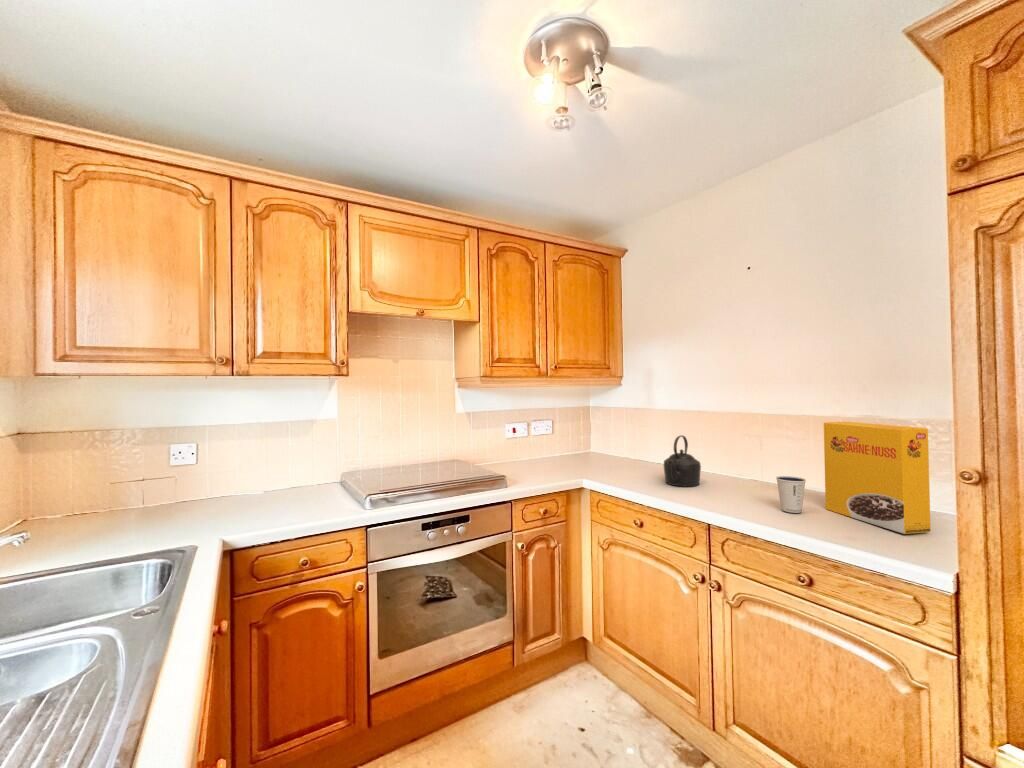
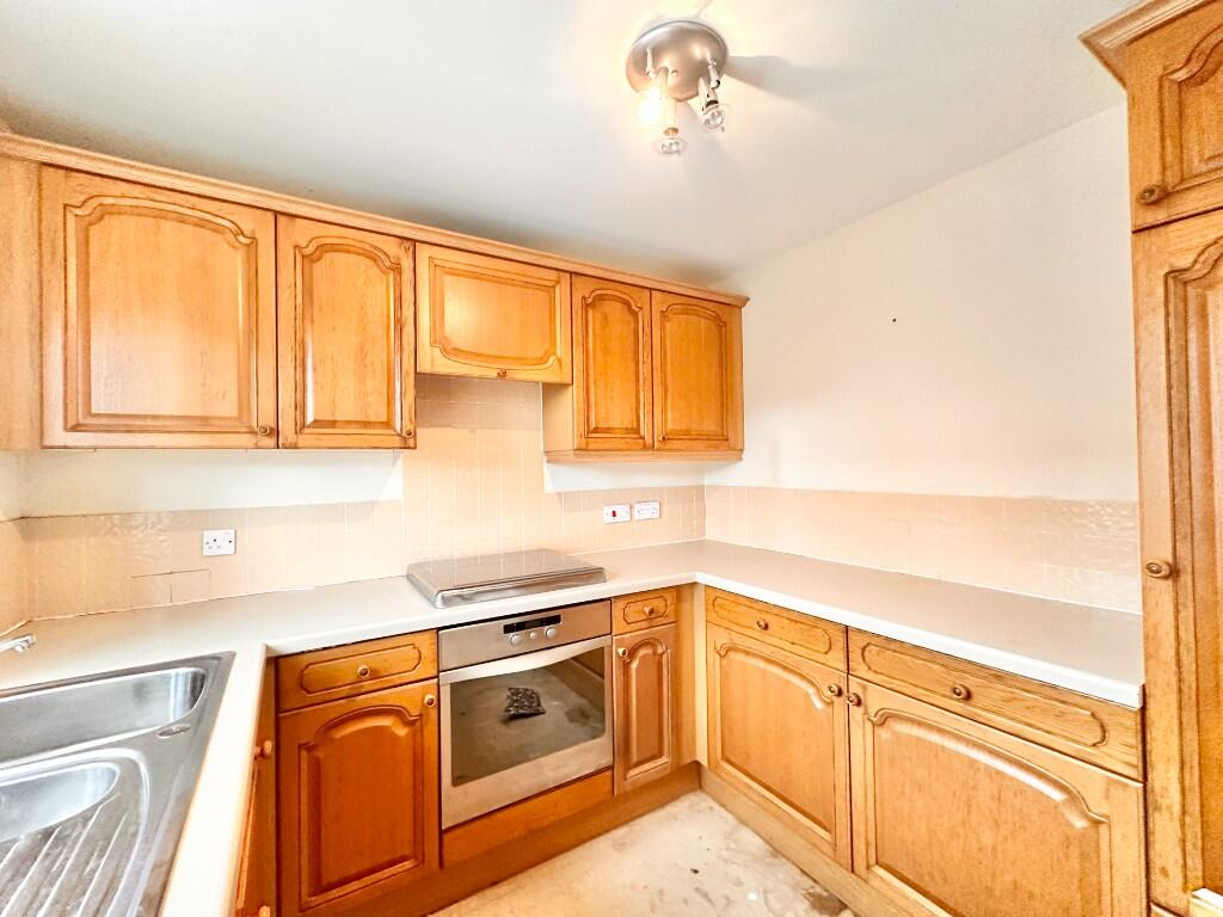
- kettle [663,434,702,488]
- cereal box [823,421,932,535]
- dixie cup [775,475,807,514]
